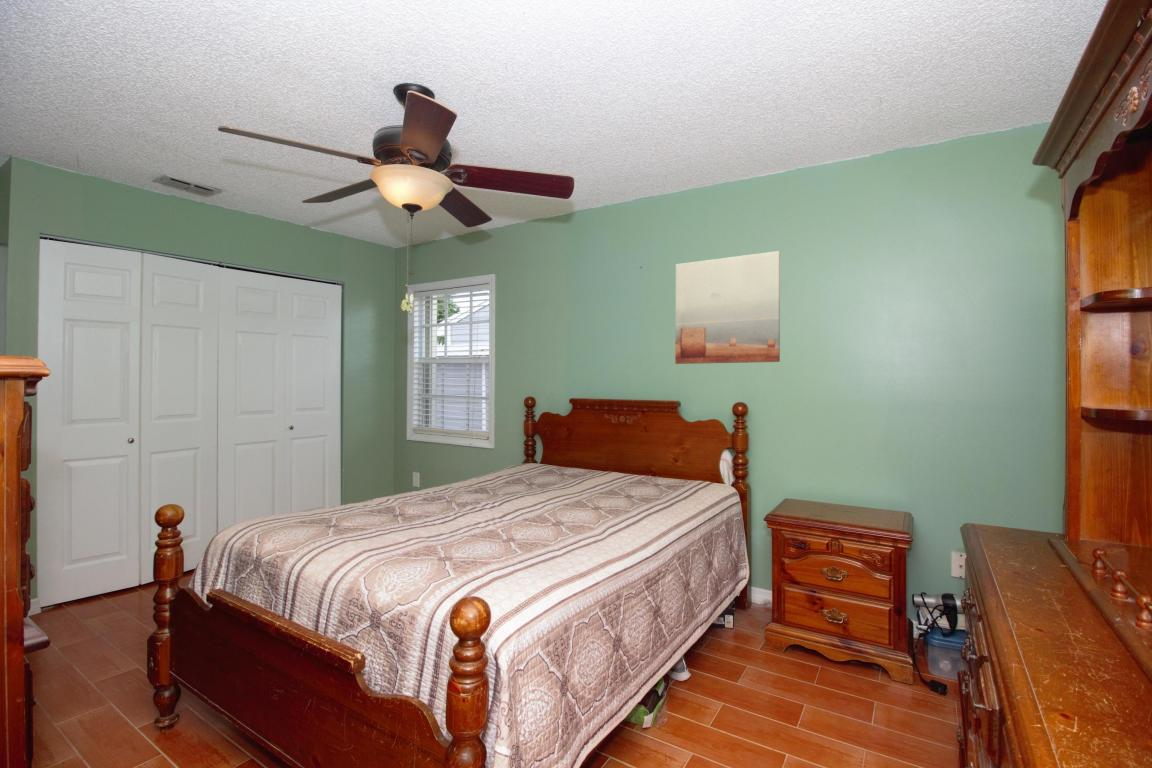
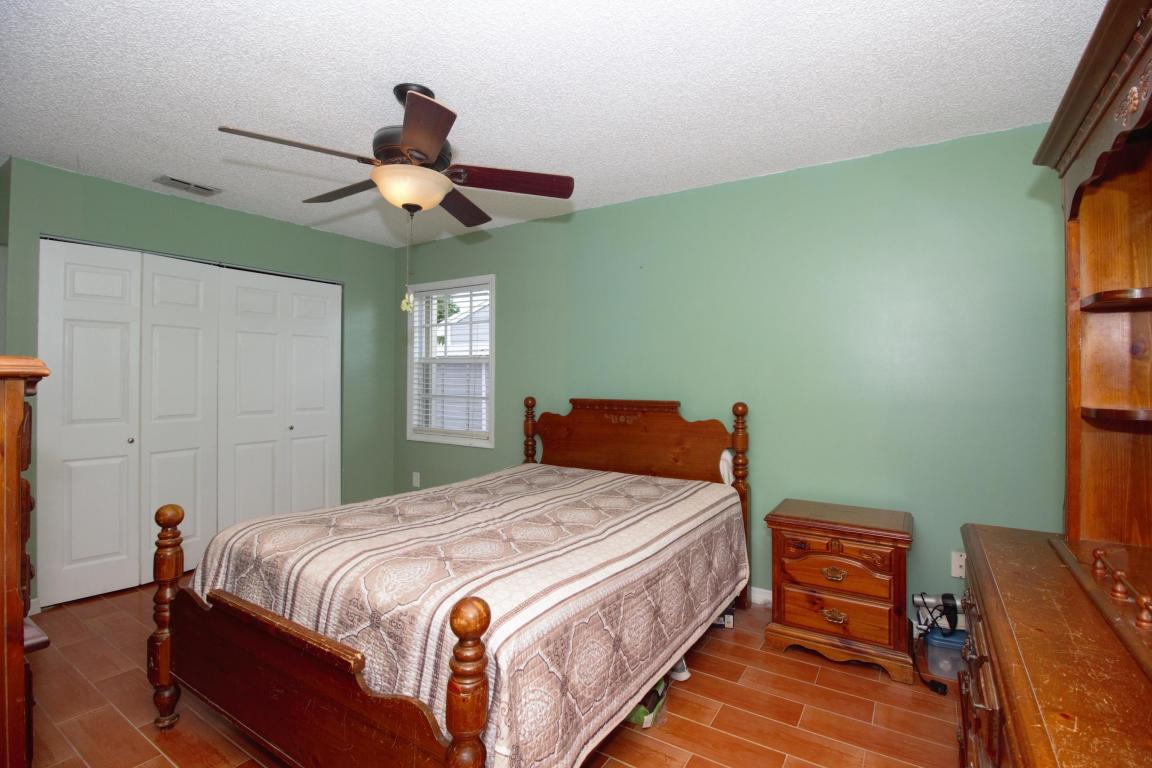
- wall art [674,250,781,365]
